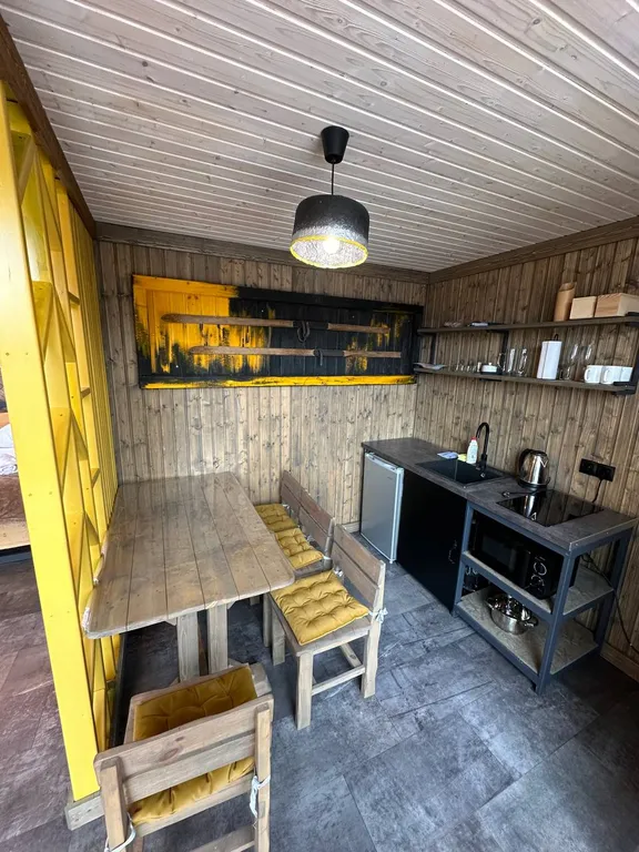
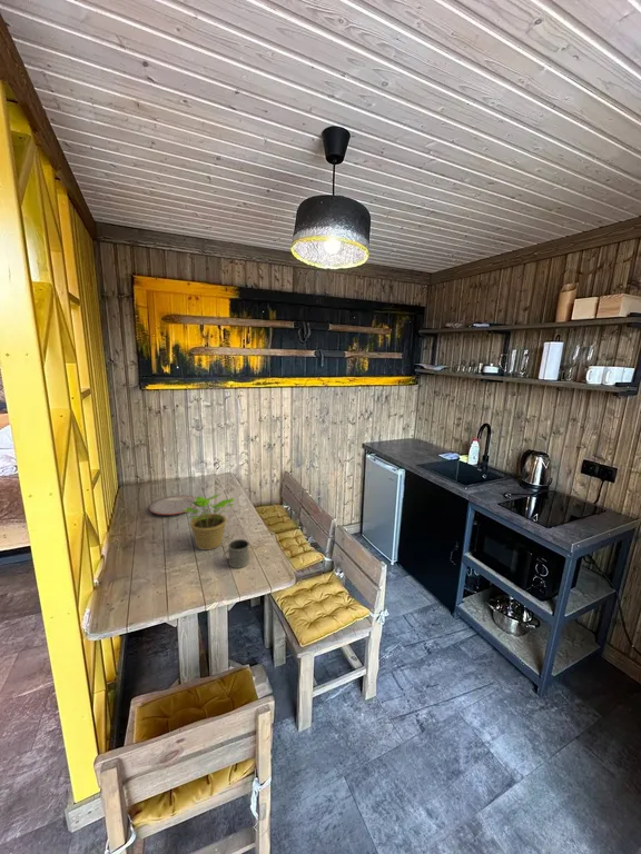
+ potted plant [184,493,236,550]
+ mug [221,538,250,569]
+ plate [148,495,197,516]
